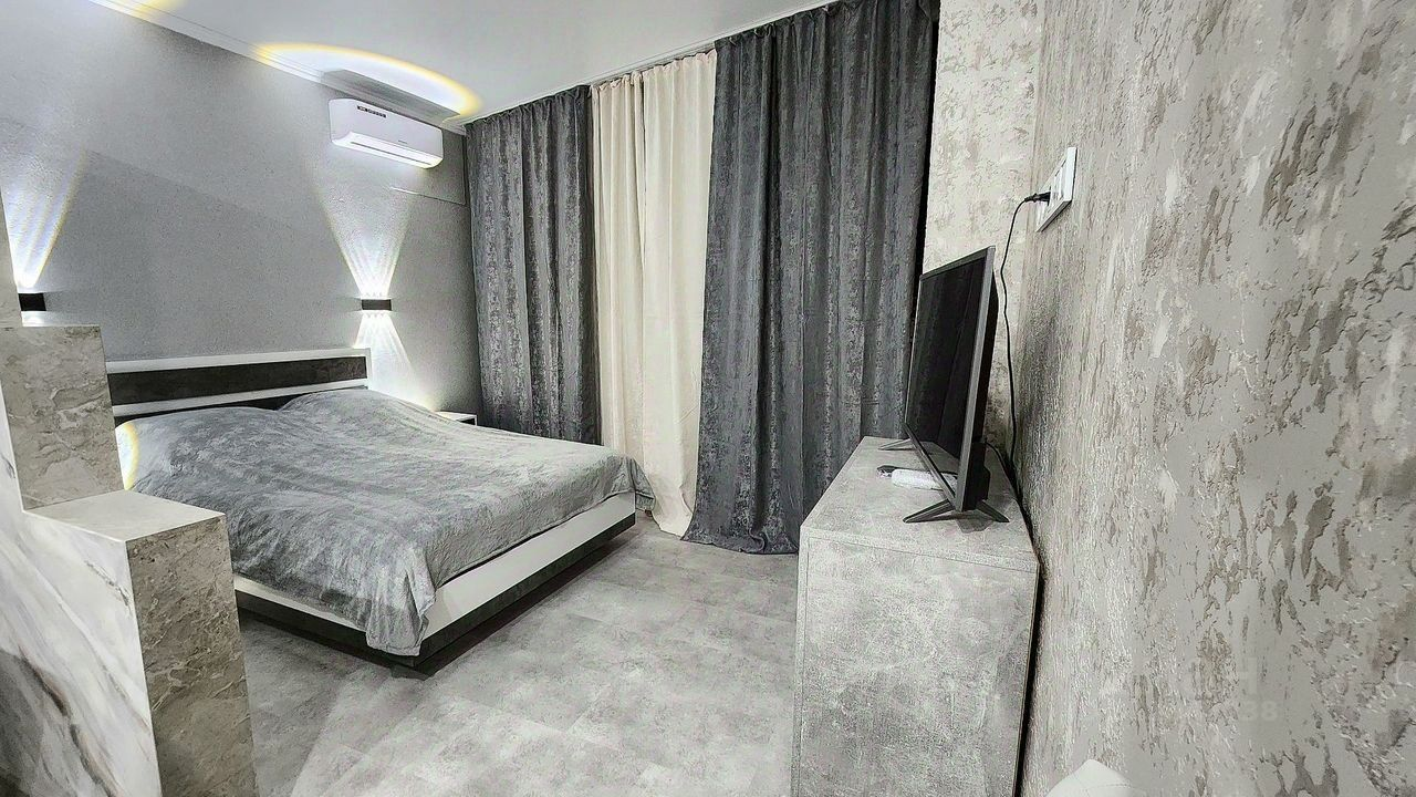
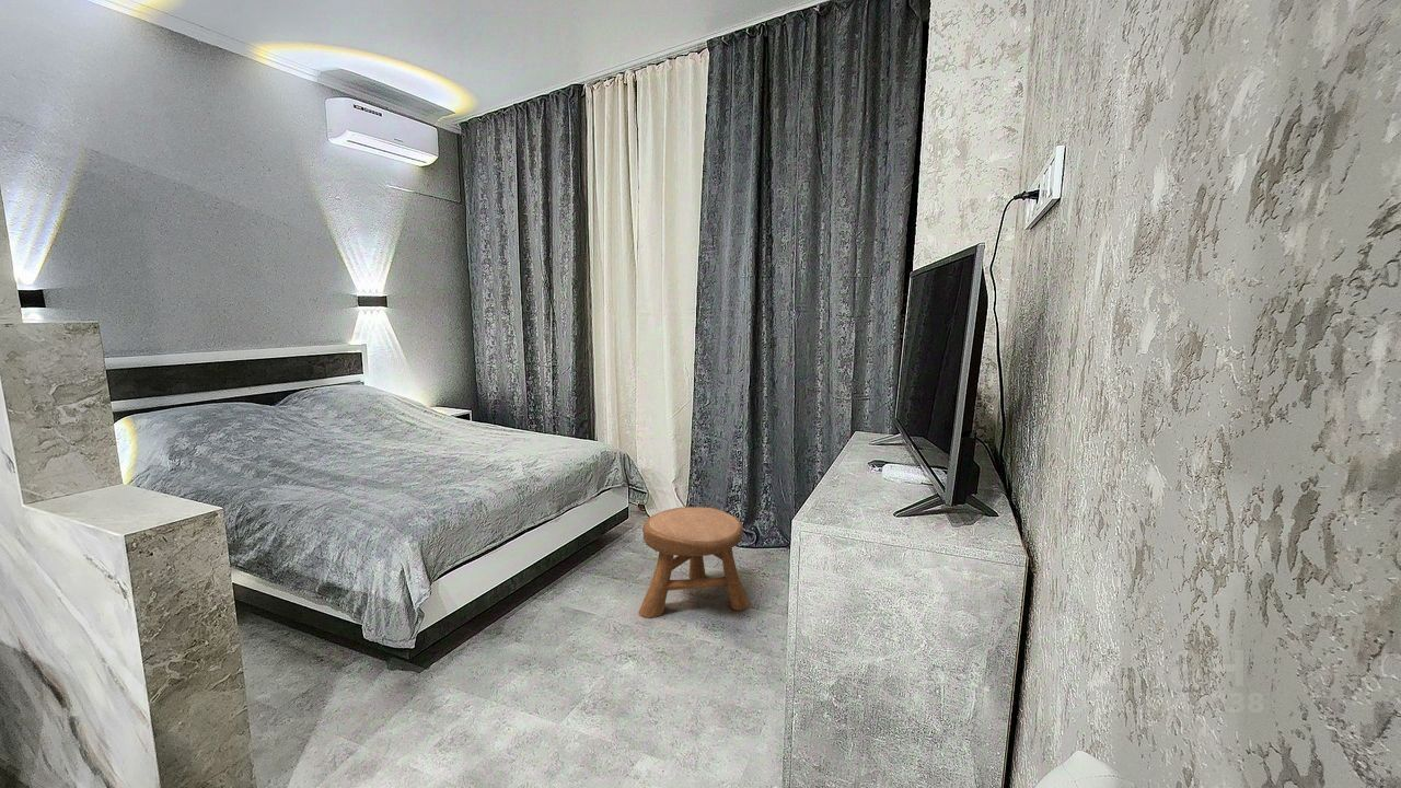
+ stool [637,506,751,619]
